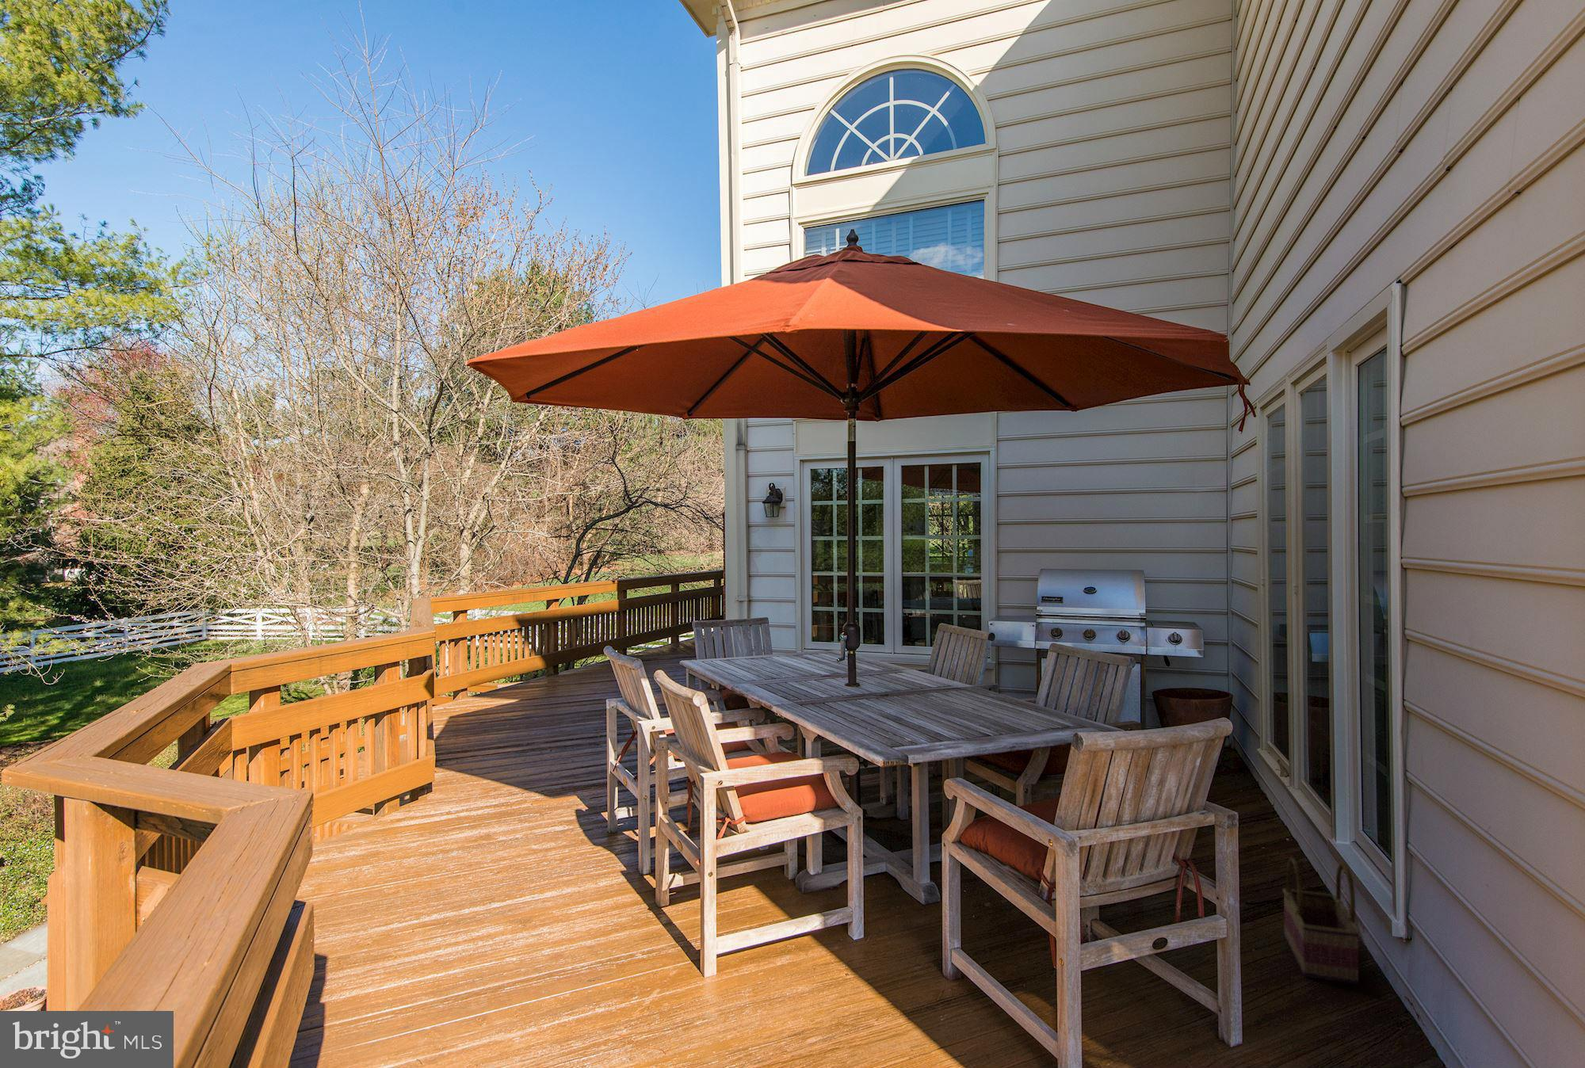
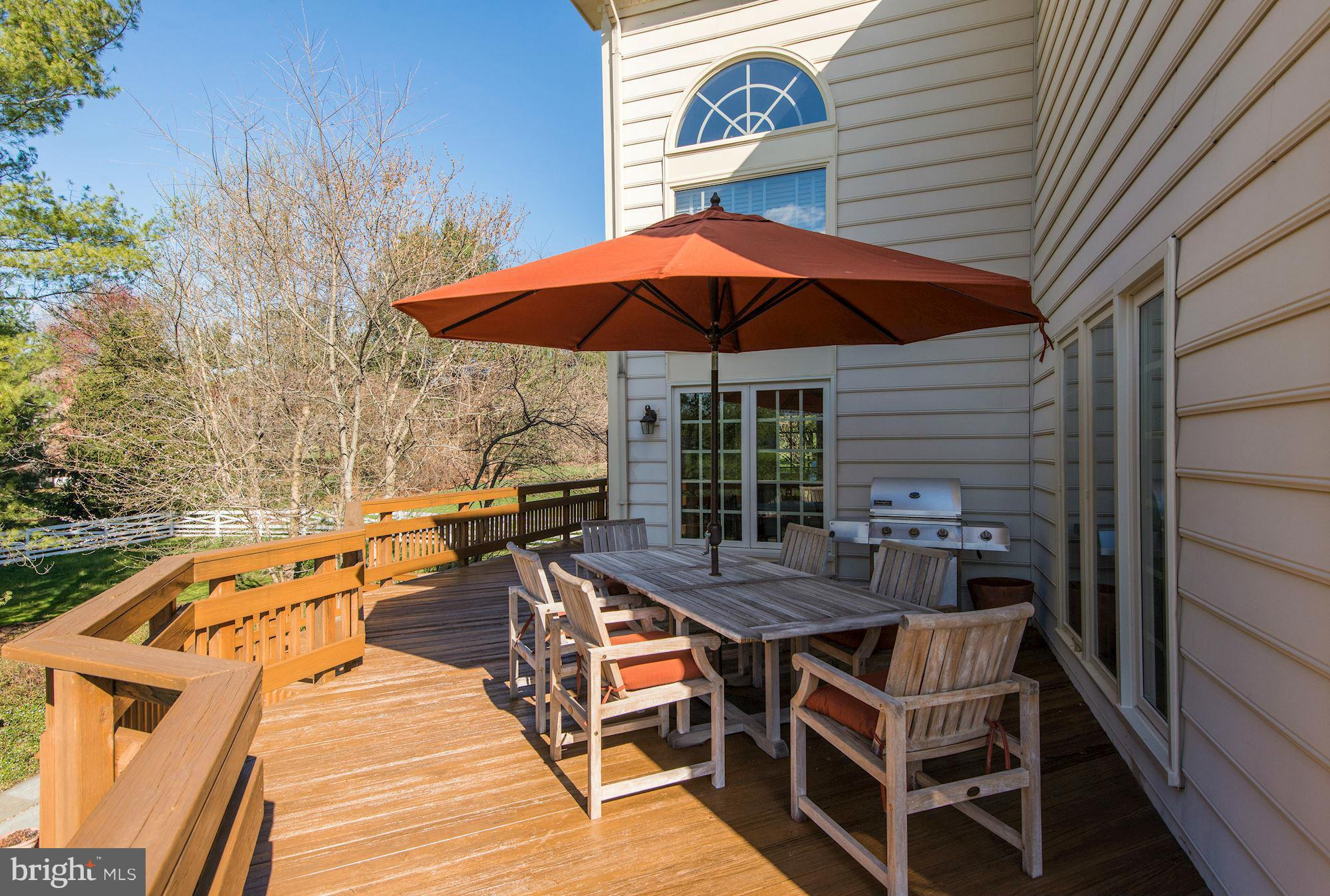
- basket [1281,857,1361,985]
